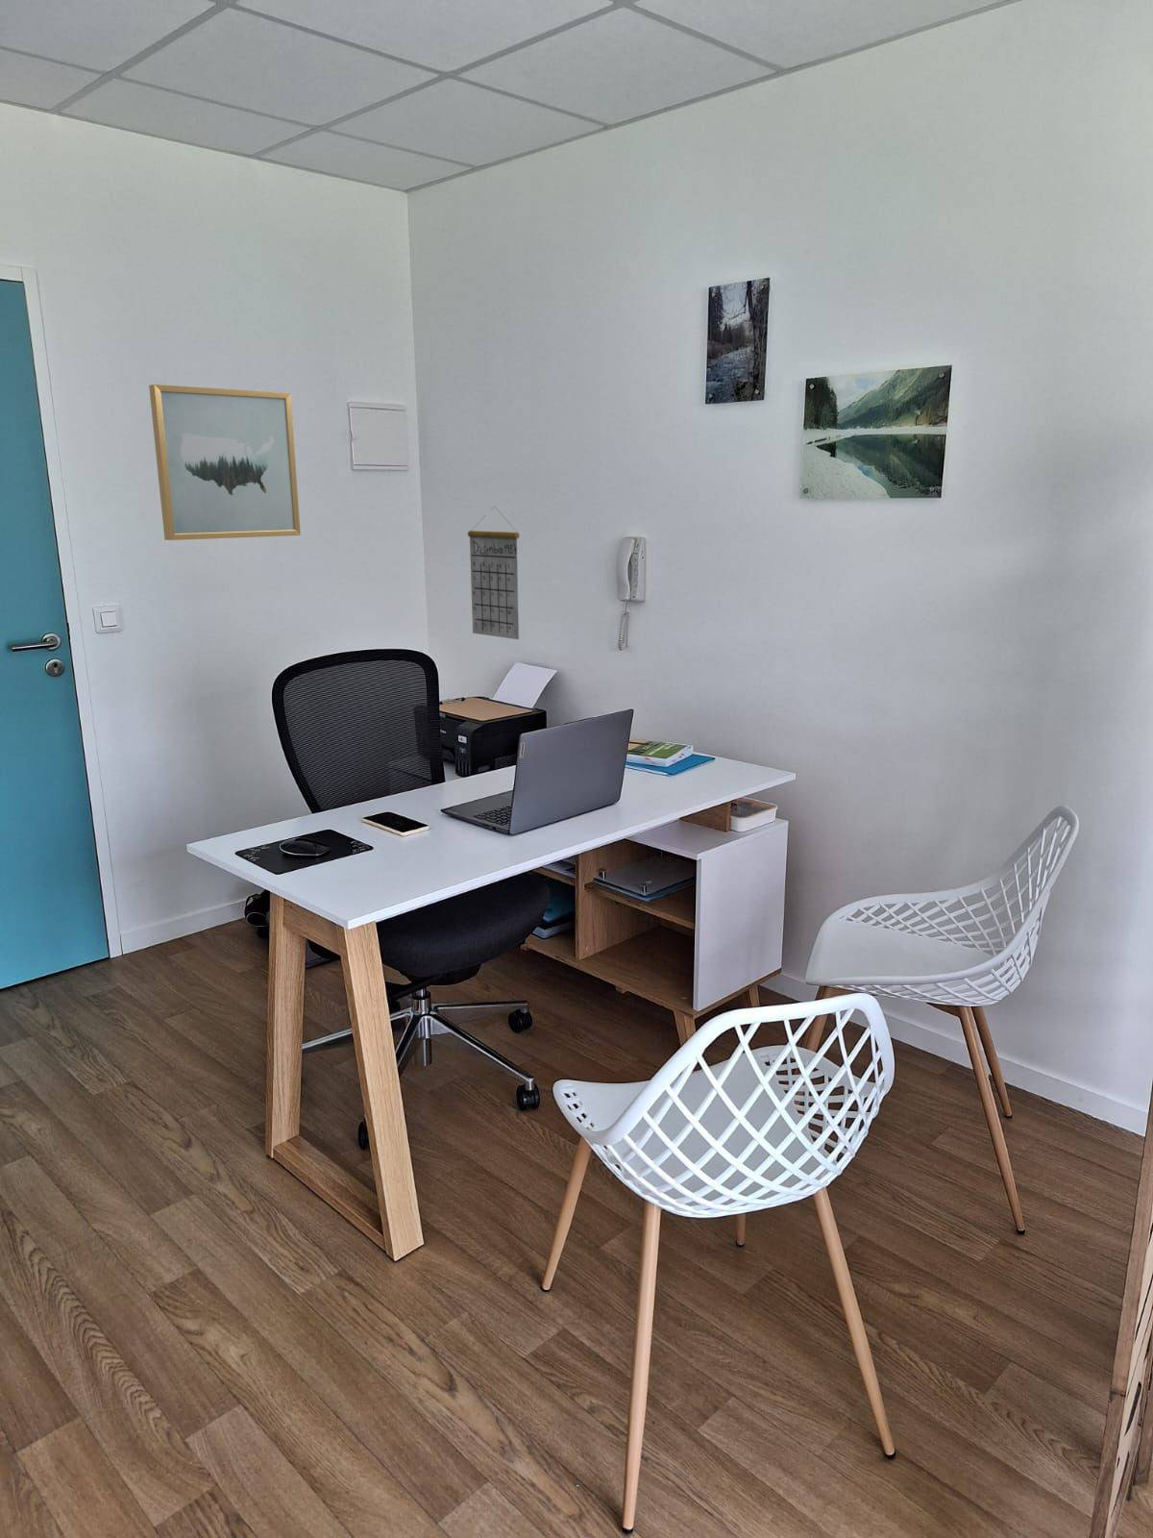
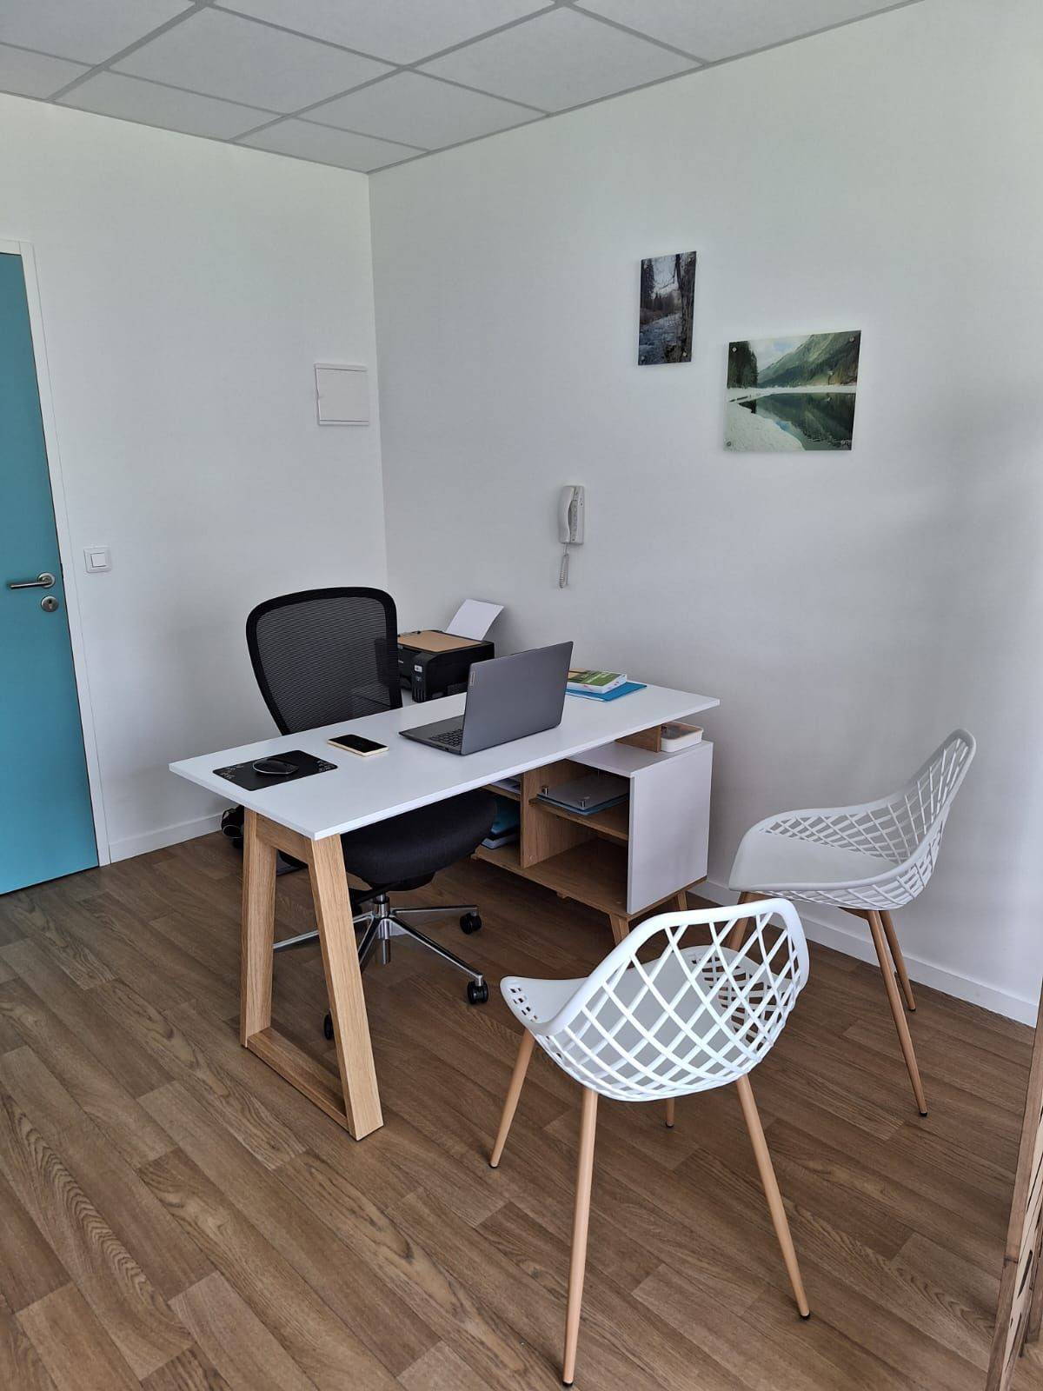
- calendar [467,505,521,641]
- wall art [148,384,302,541]
